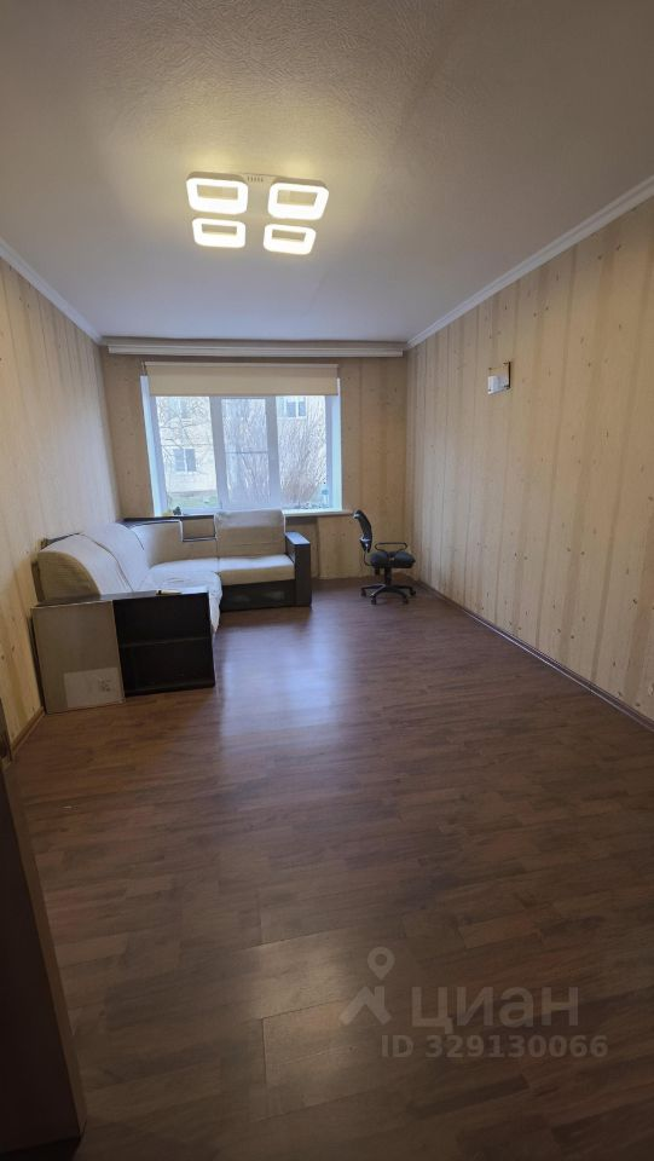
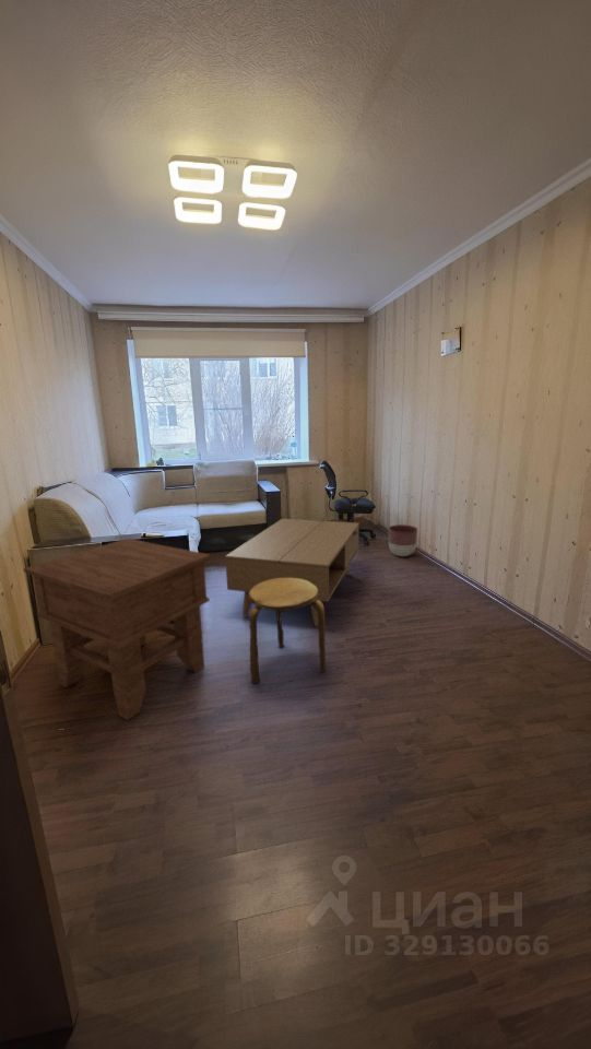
+ stool [248,578,327,684]
+ side table [22,538,212,721]
+ planter [388,523,418,557]
+ coffee table [224,518,360,628]
